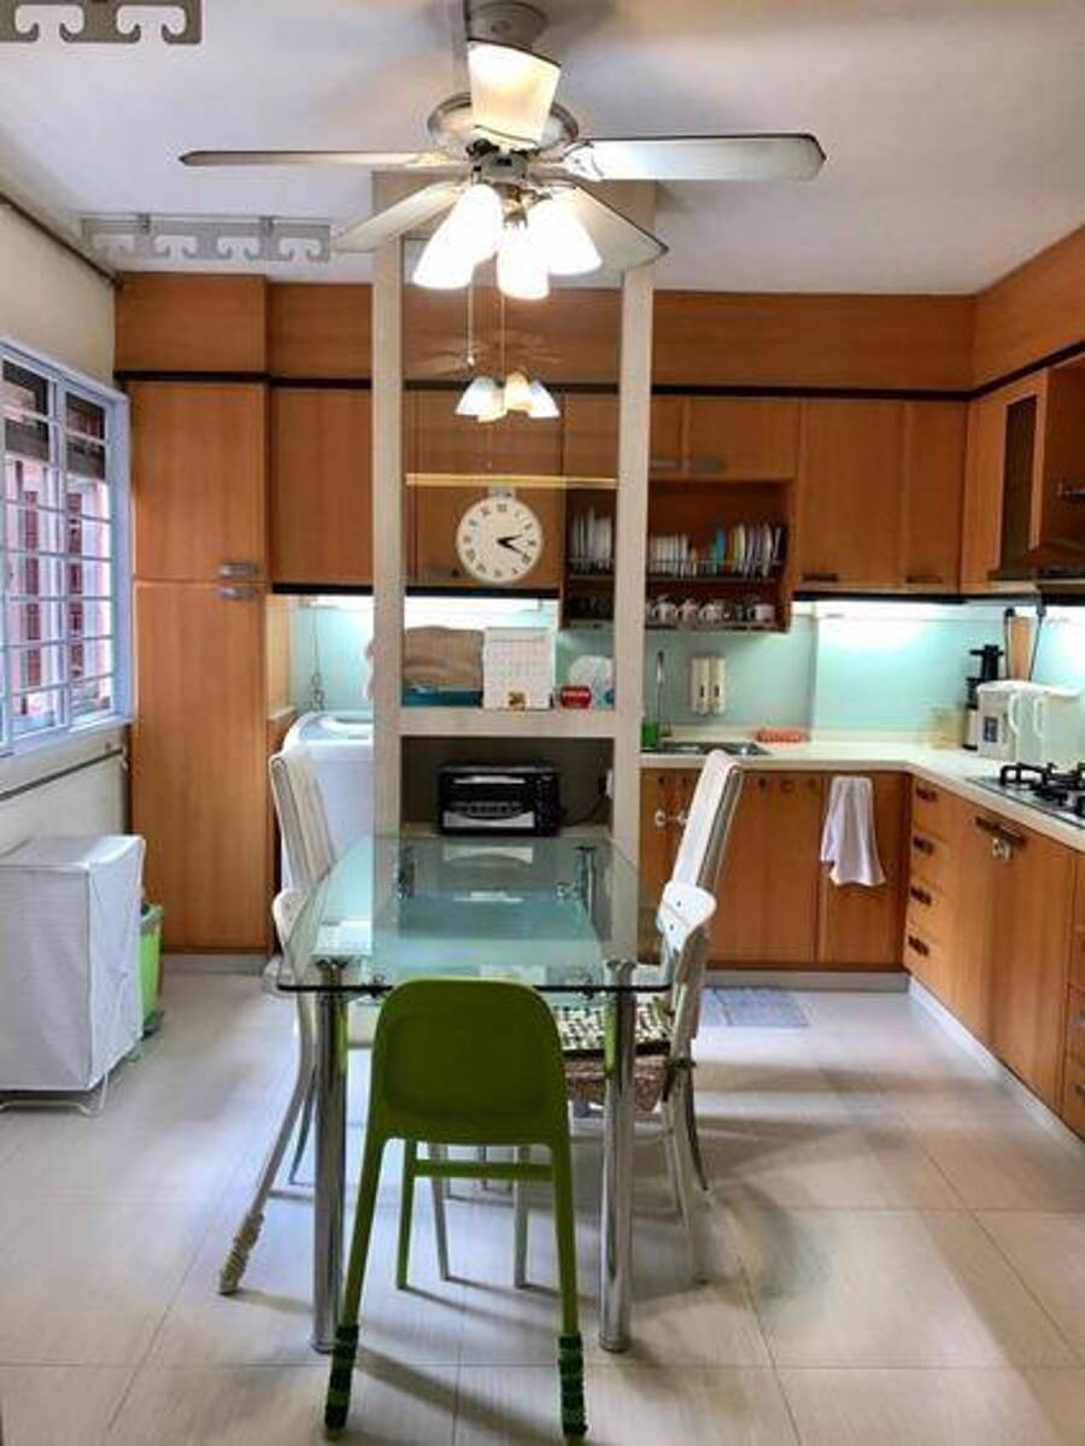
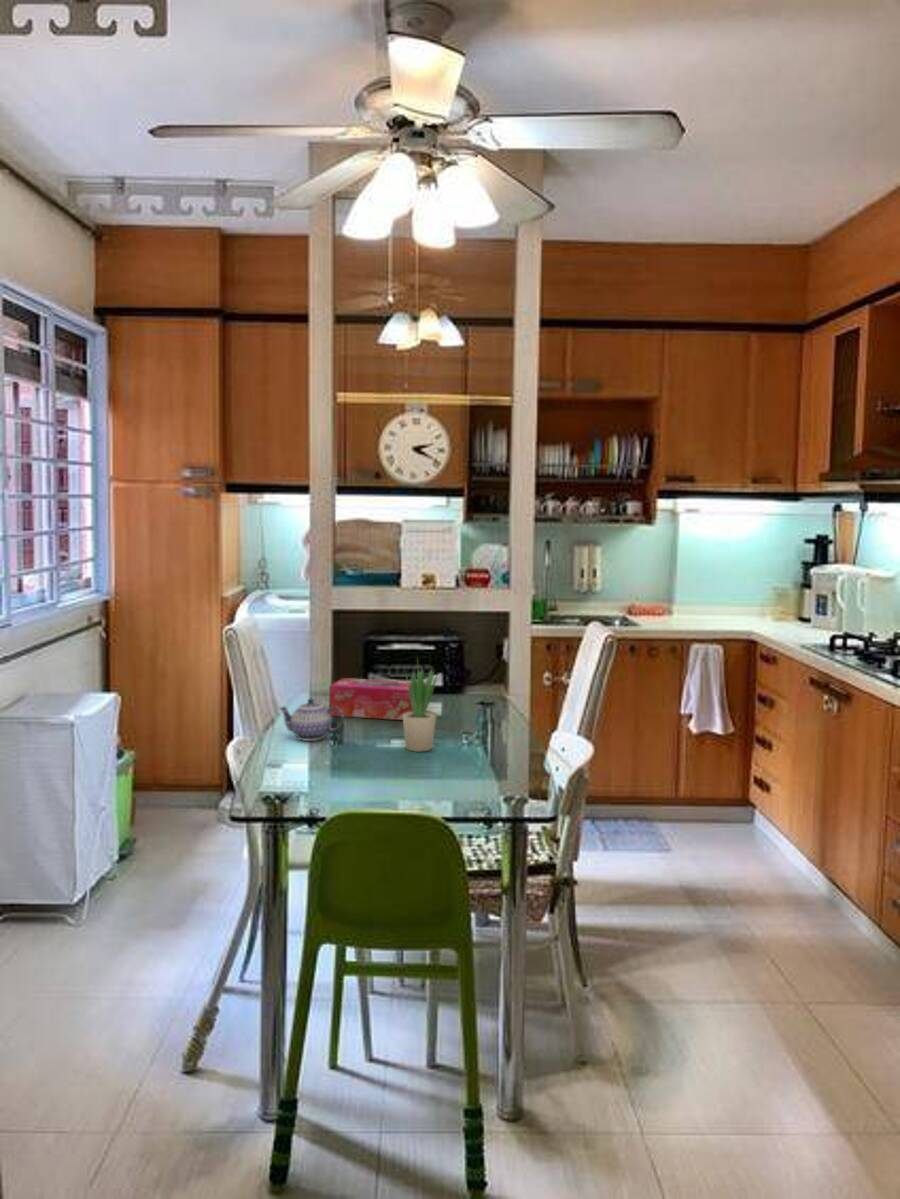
+ teapot [277,698,345,742]
+ tissue box [328,677,426,721]
+ potted plant [402,655,439,753]
